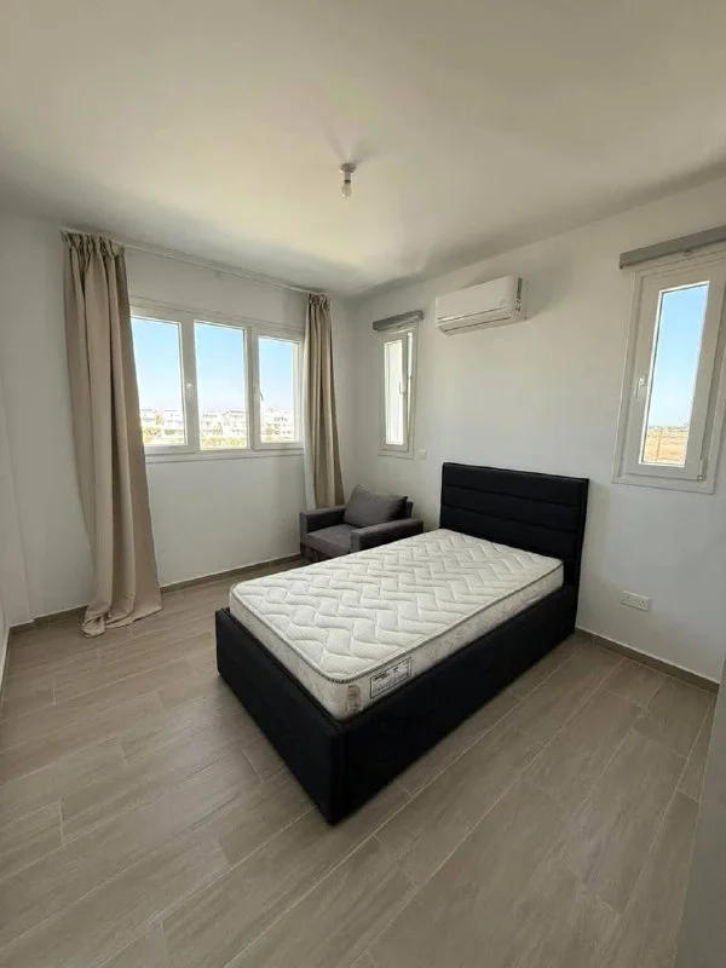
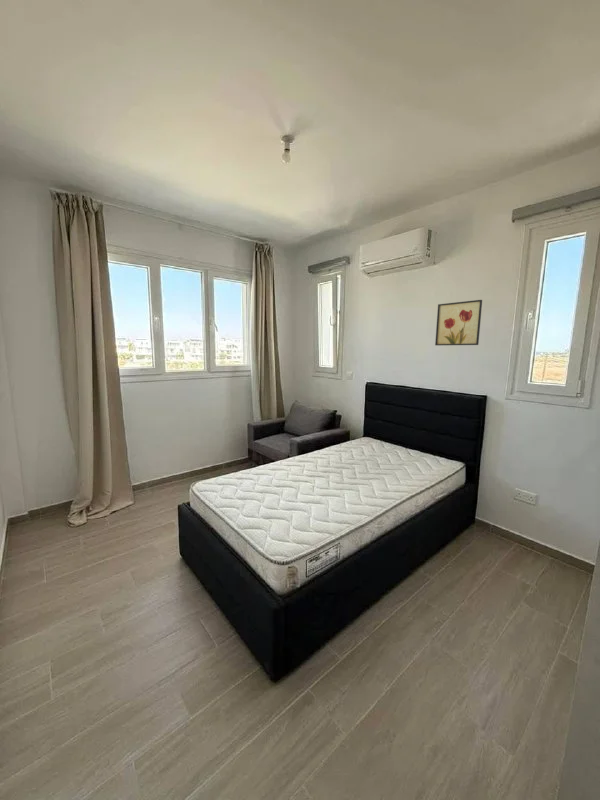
+ wall art [434,299,483,346]
